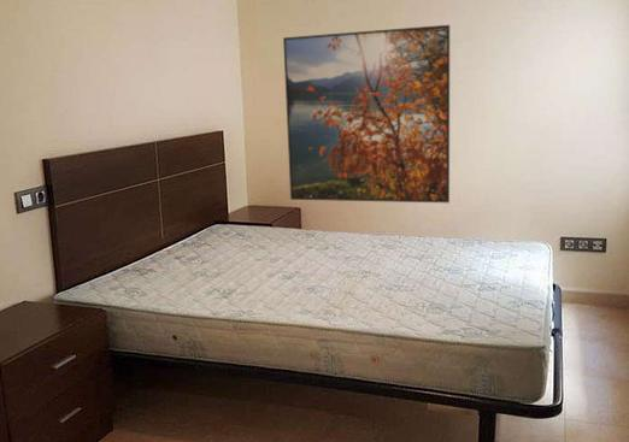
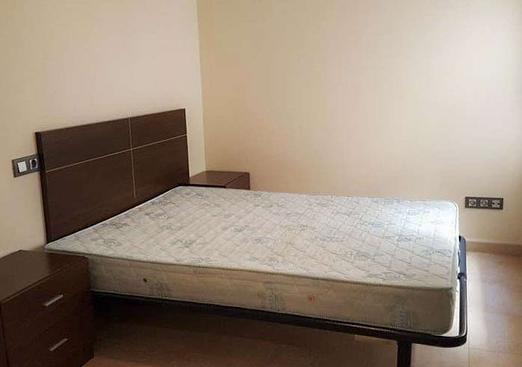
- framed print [282,24,451,204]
